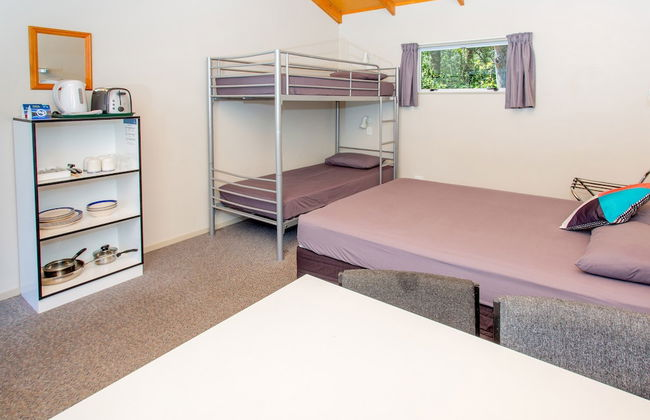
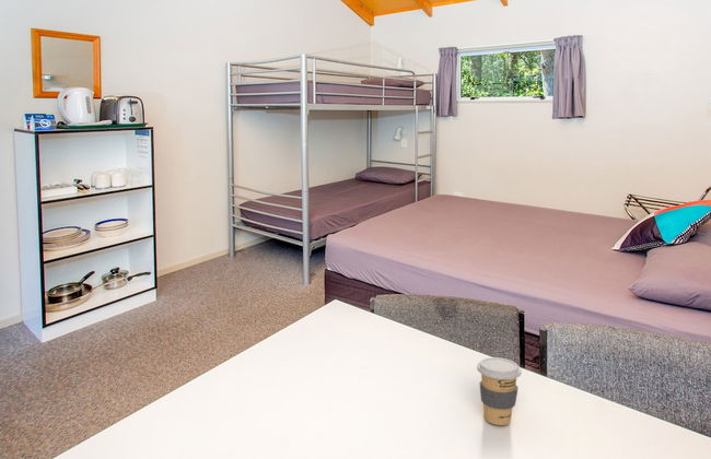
+ coffee cup [476,356,523,426]
